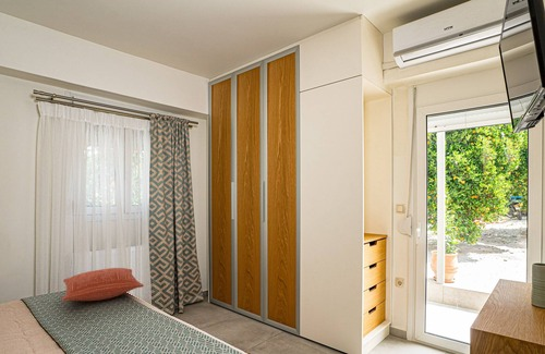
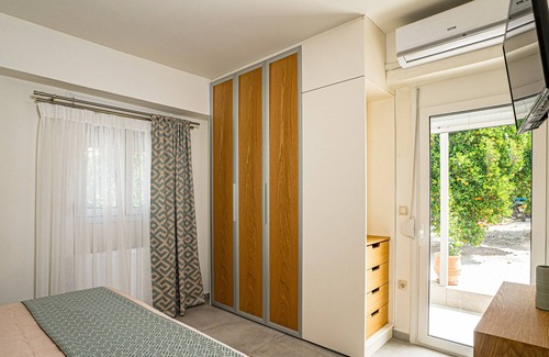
- pillow [61,267,145,303]
